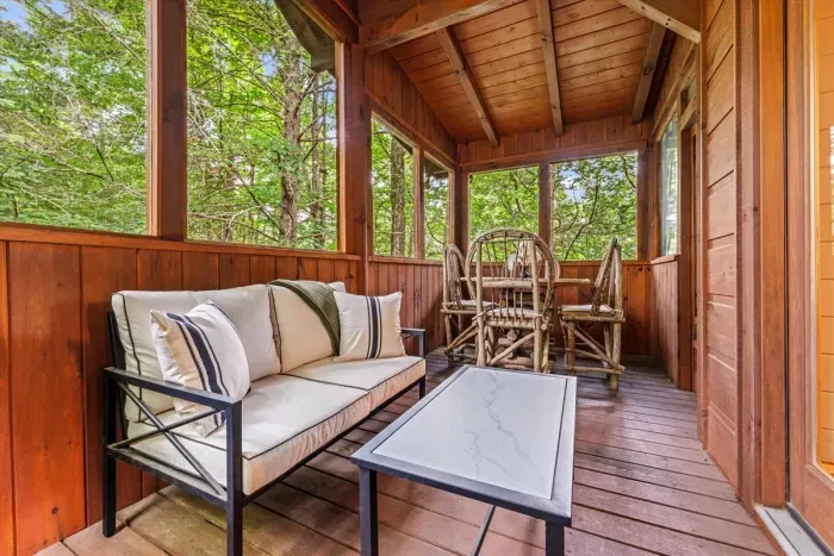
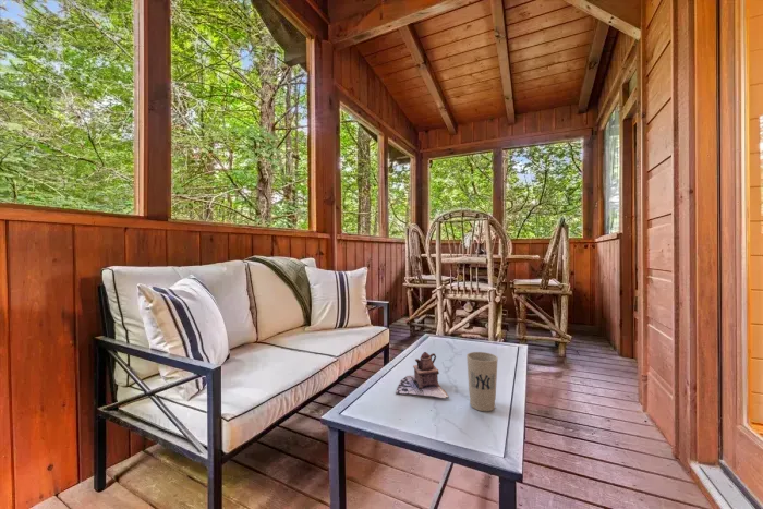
+ teapot [395,351,449,399]
+ cup [465,351,499,412]
